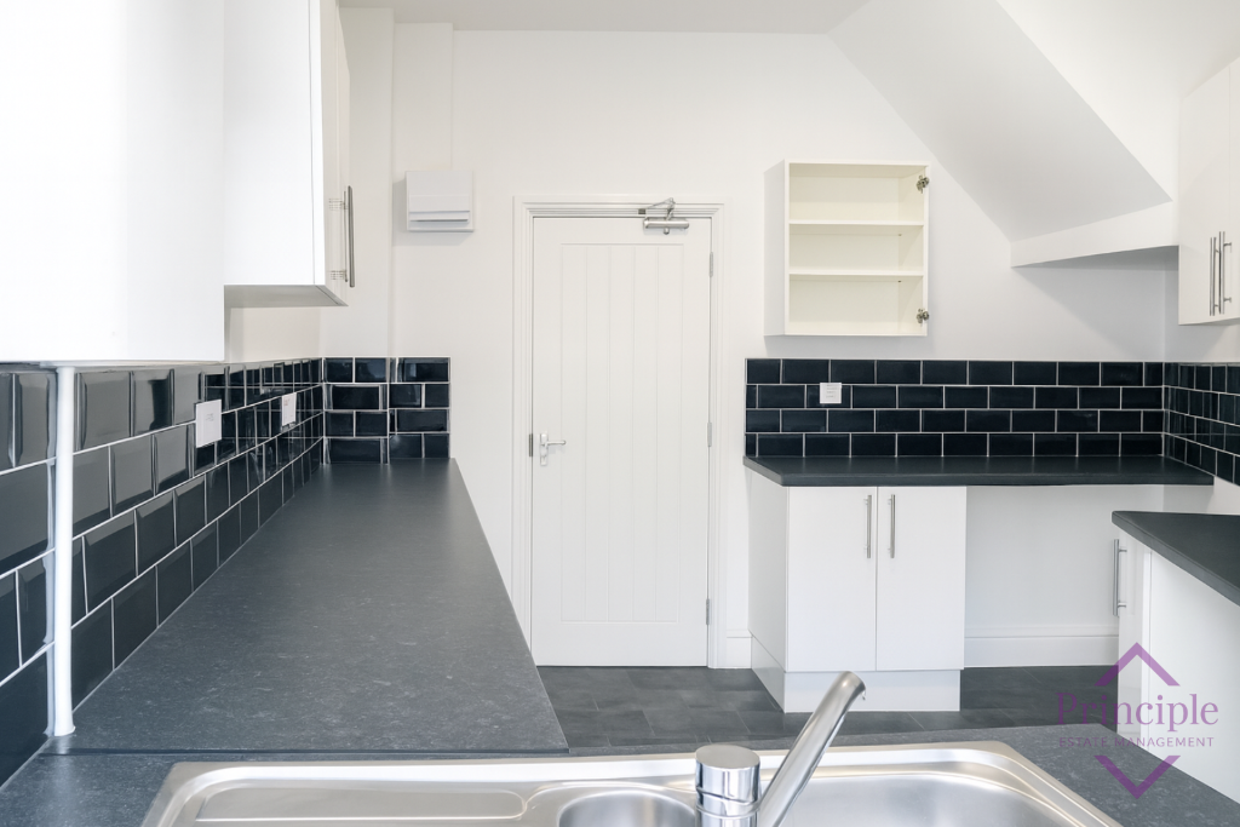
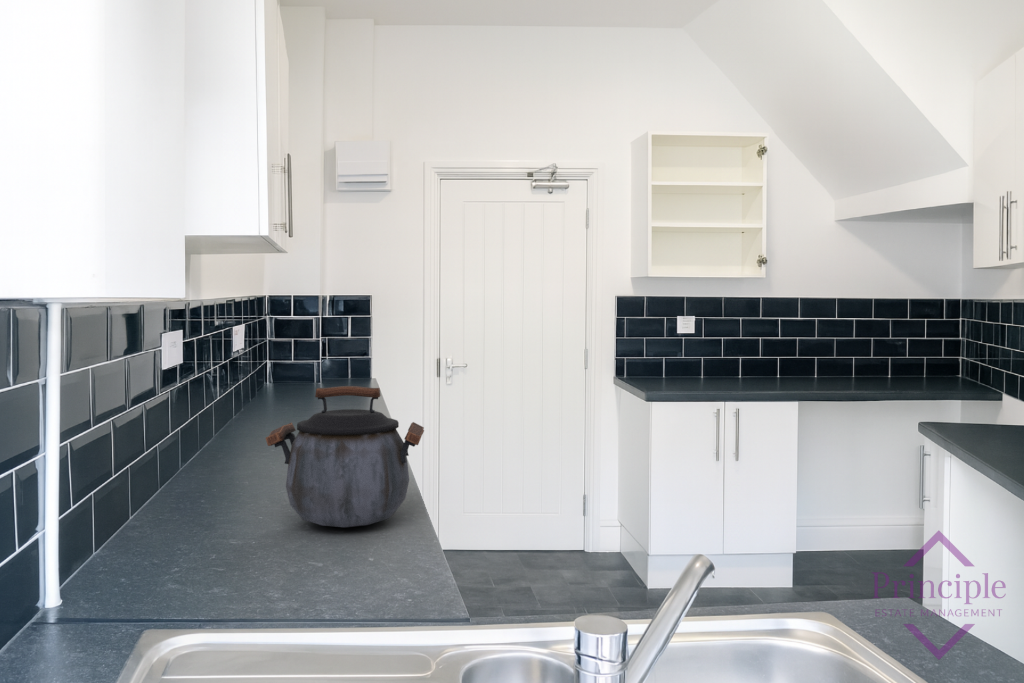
+ kettle [265,385,425,528]
